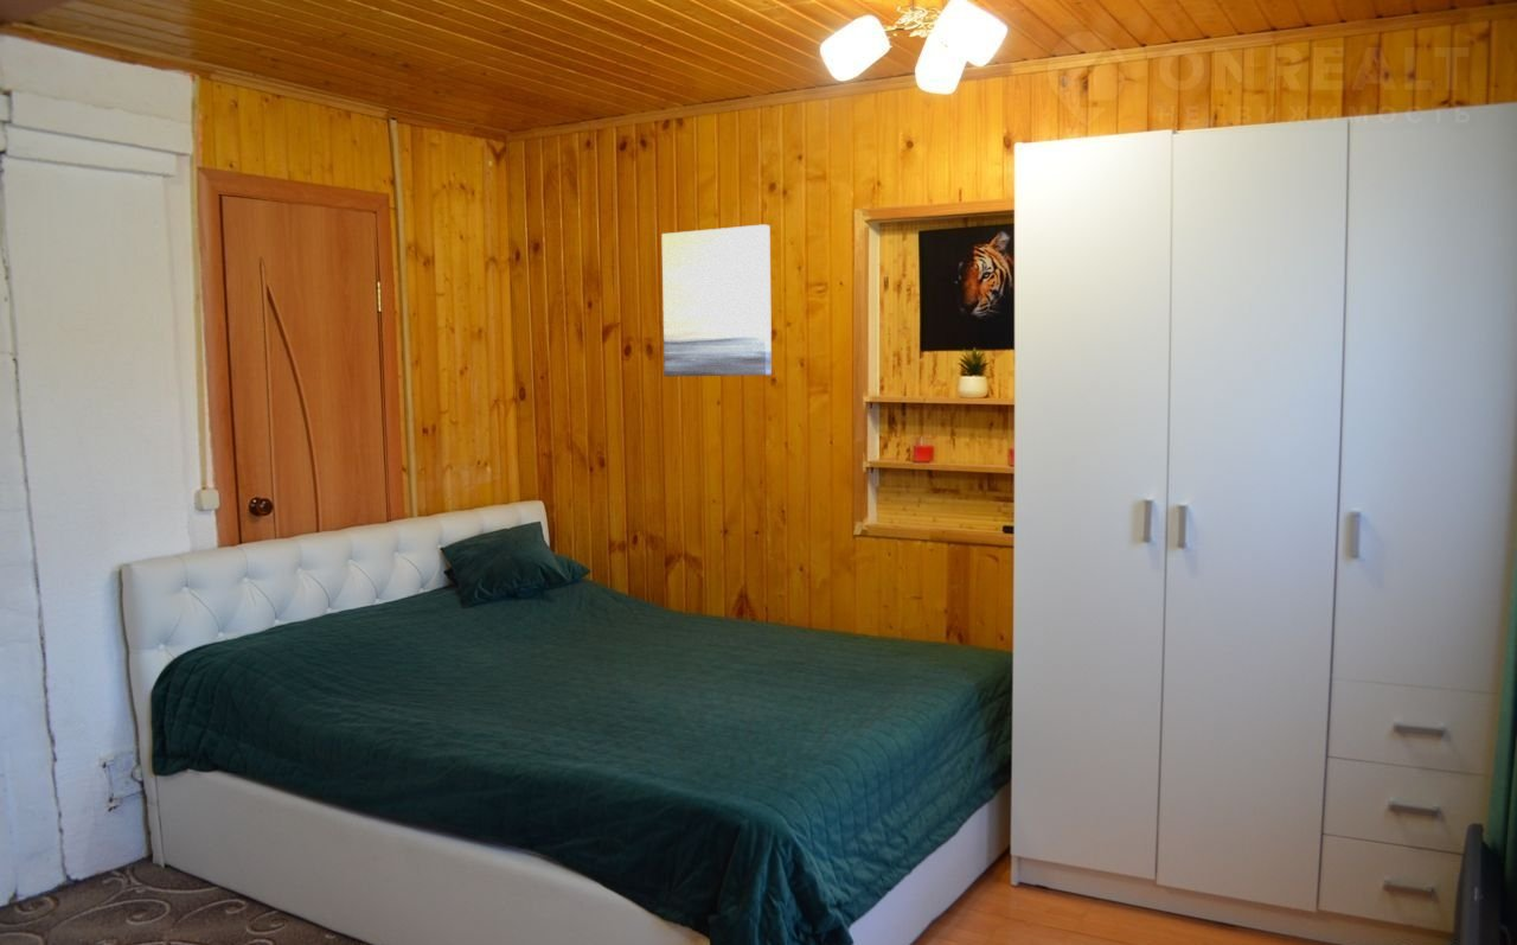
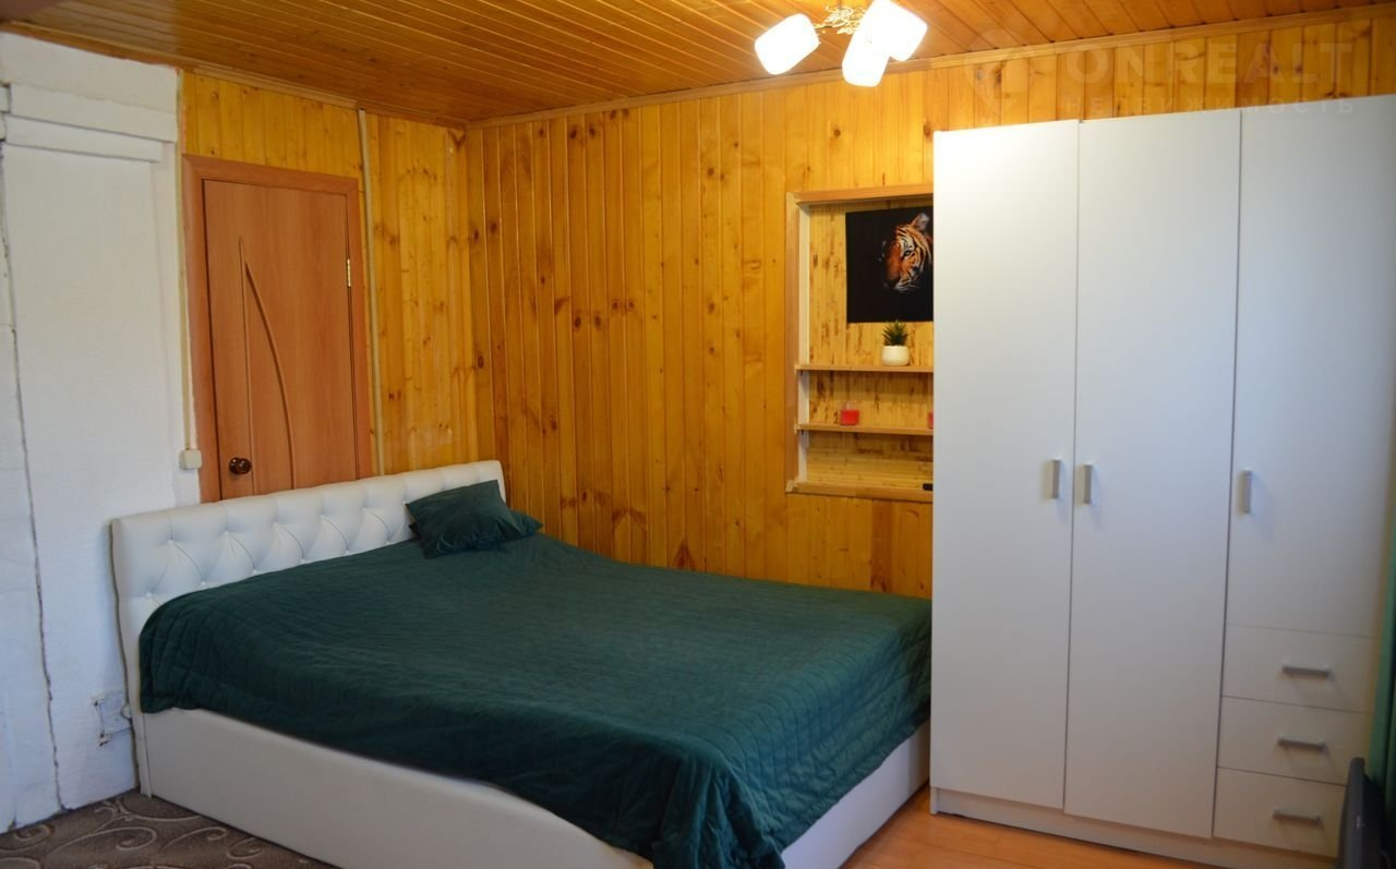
- wall art [660,223,773,377]
